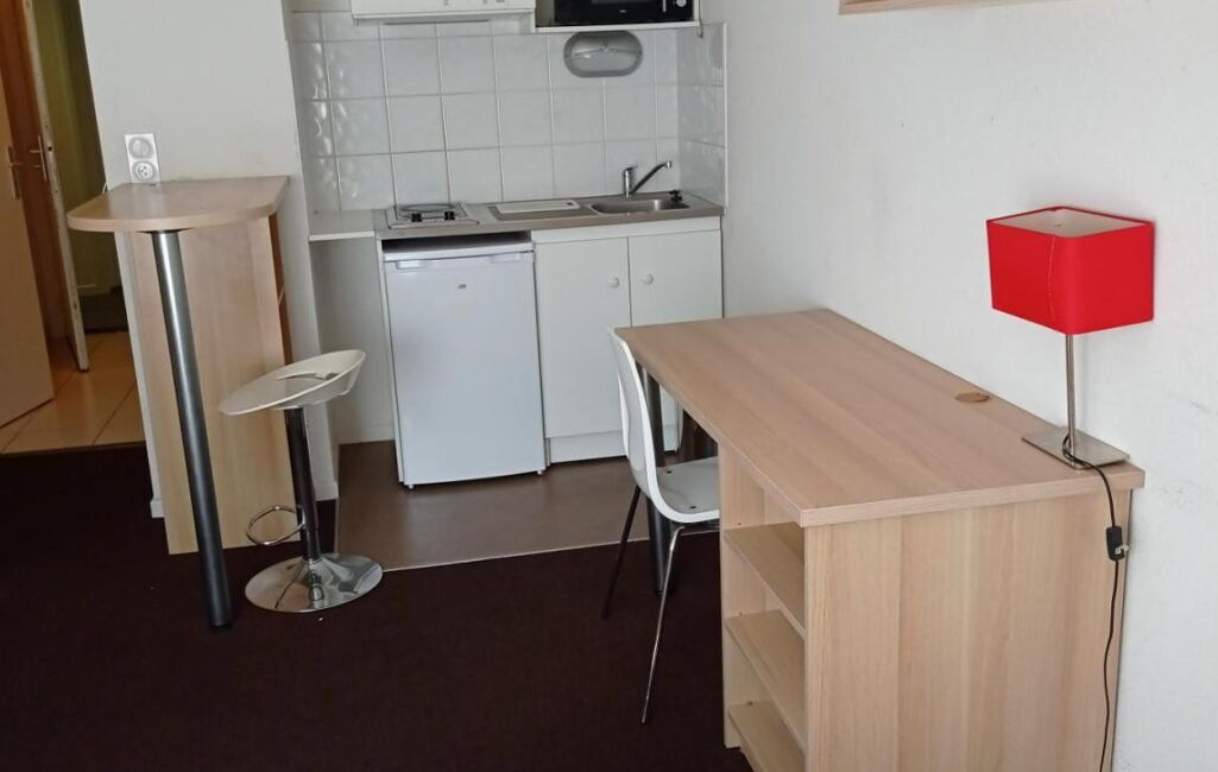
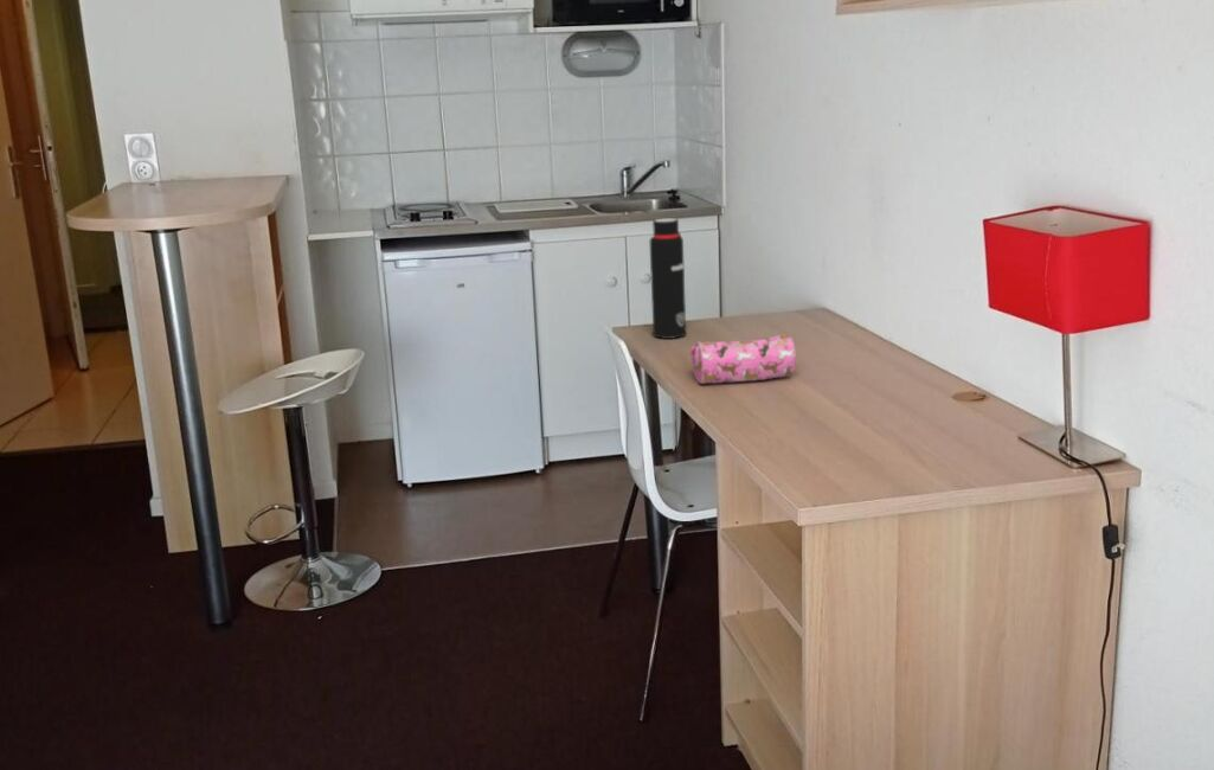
+ water bottle [649,218,687,340]
+ pencil case [688,333,797,385]
